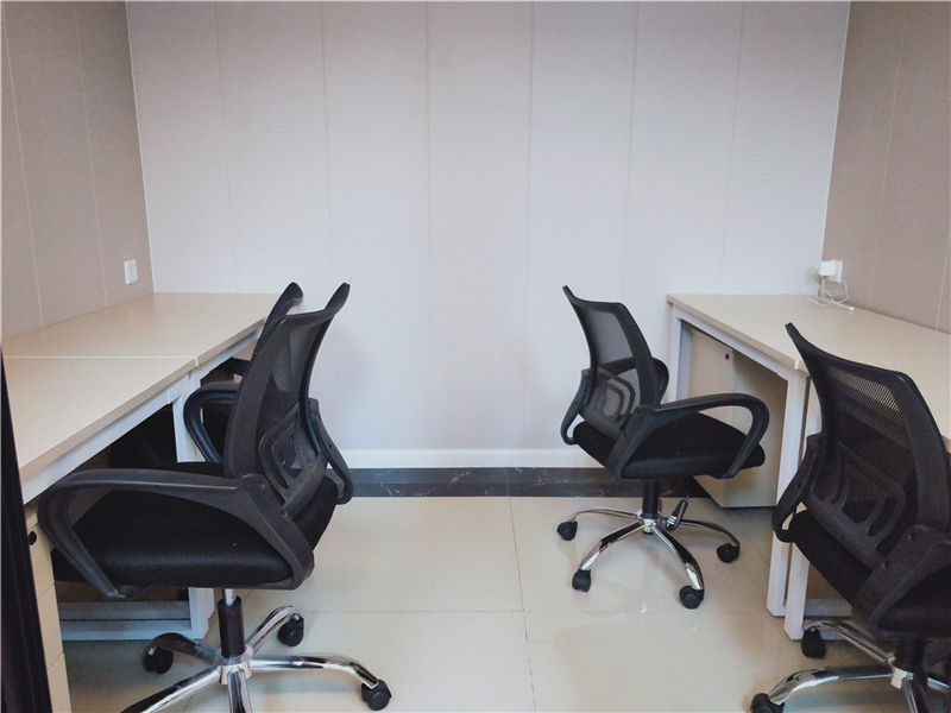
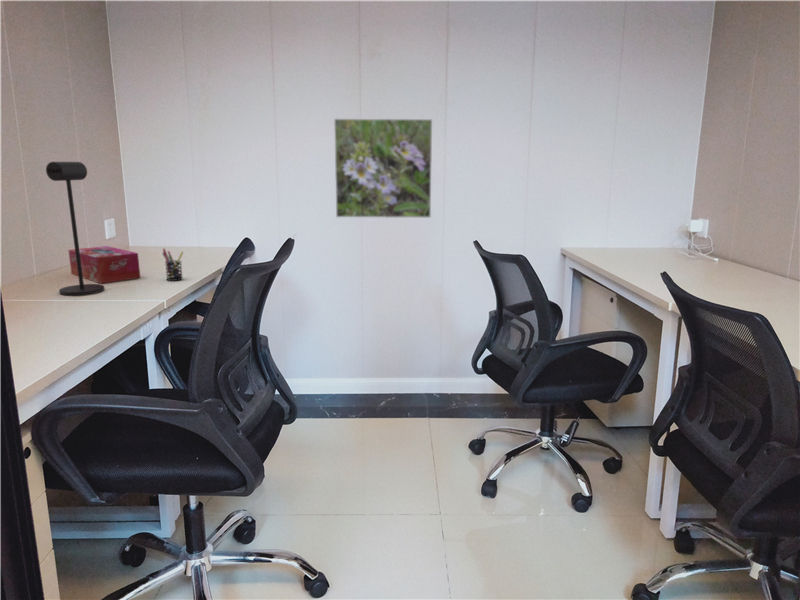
+ tissue box [67,245,141,284]
+ desk lamp [45,161,105,296]
+ pen holder [161,247,184,282]
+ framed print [333,118,433,219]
